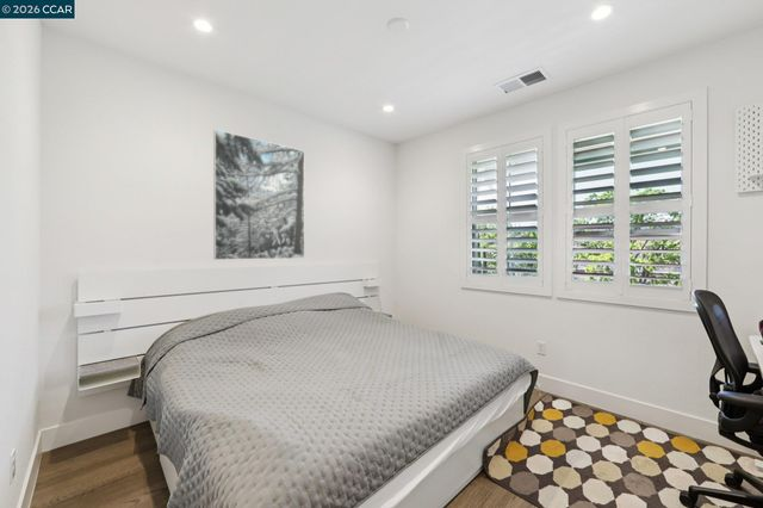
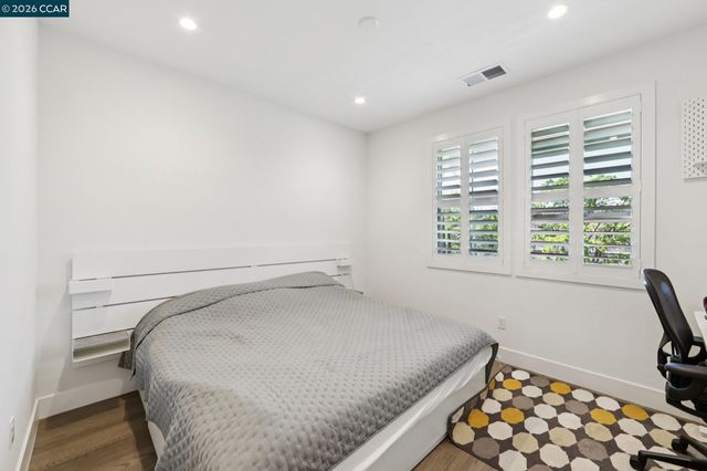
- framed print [212,129,305,261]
